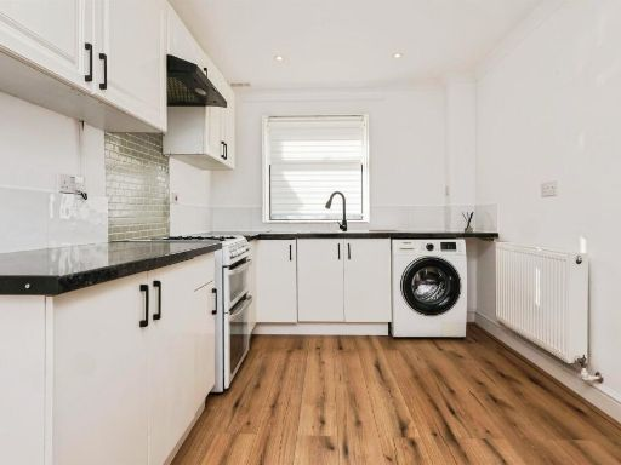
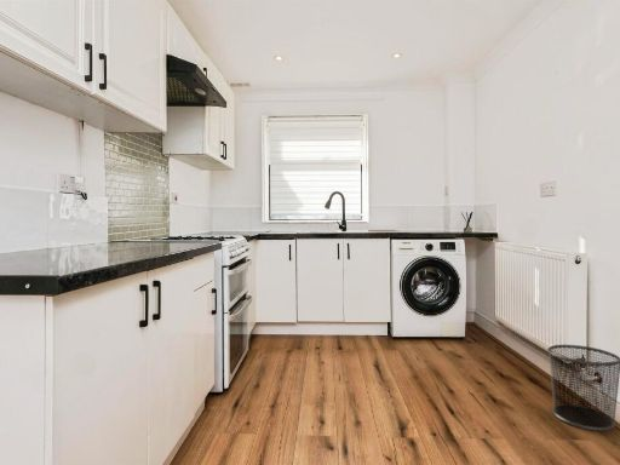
+ waste bin [546,344,620,432]
